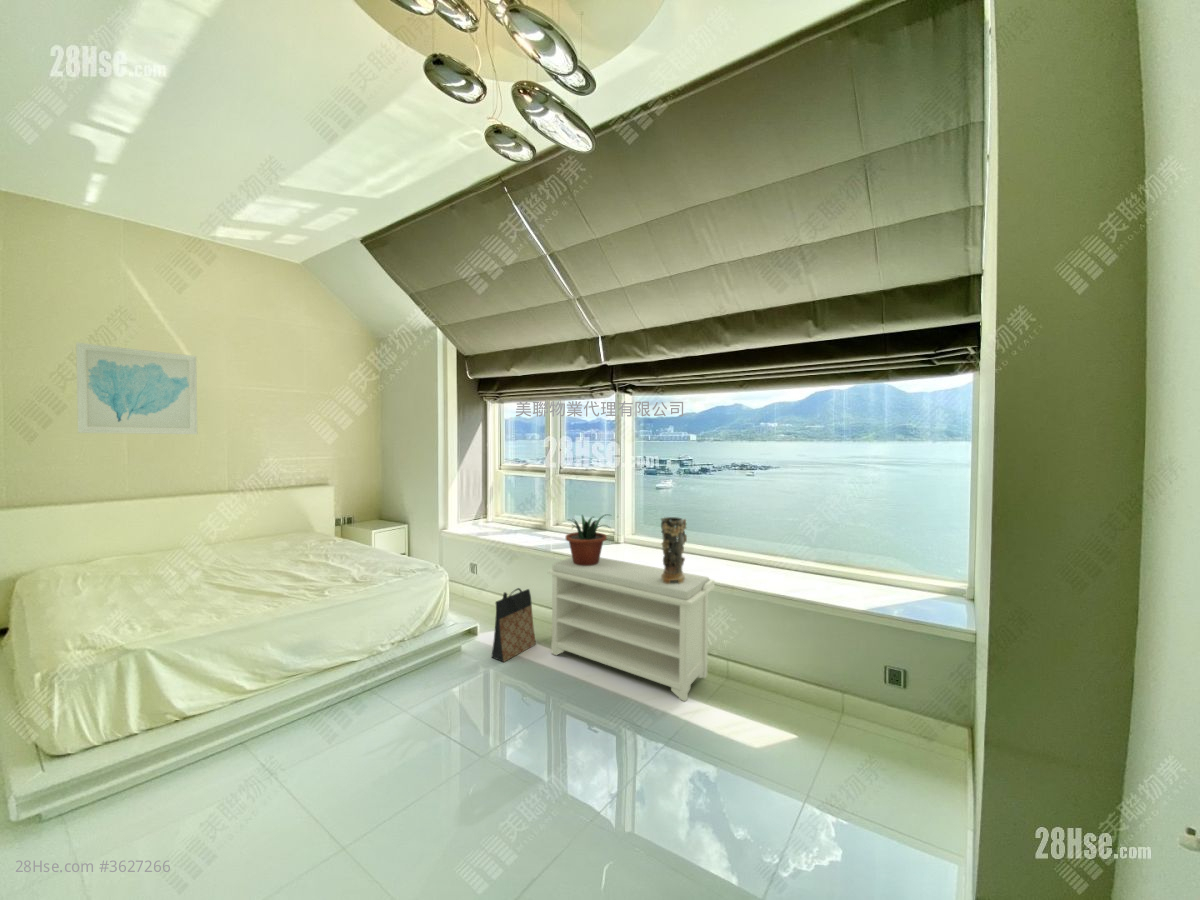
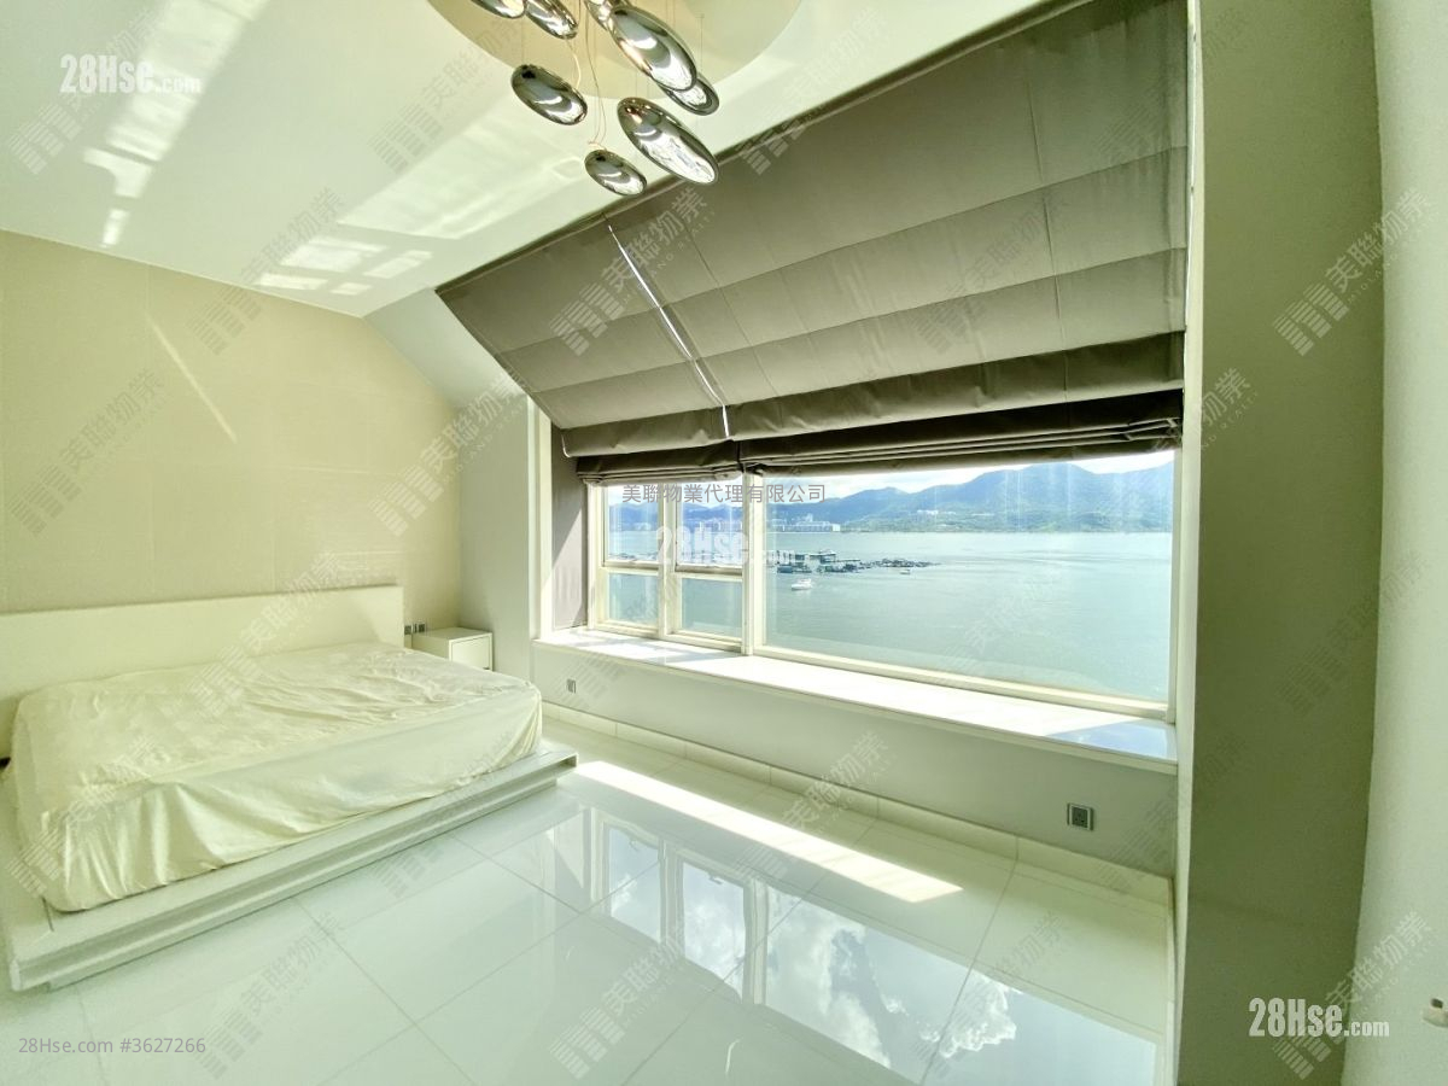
- bag [490,587,537,663]
- bench [546,556,716,702]
- wall art [75,342,198,435]
- potted plant [565,513,612,566]
- decorative vase [660,516,688,584]
